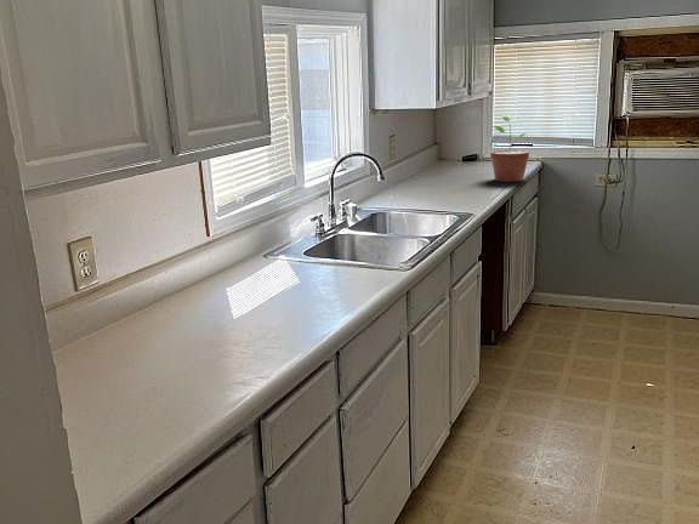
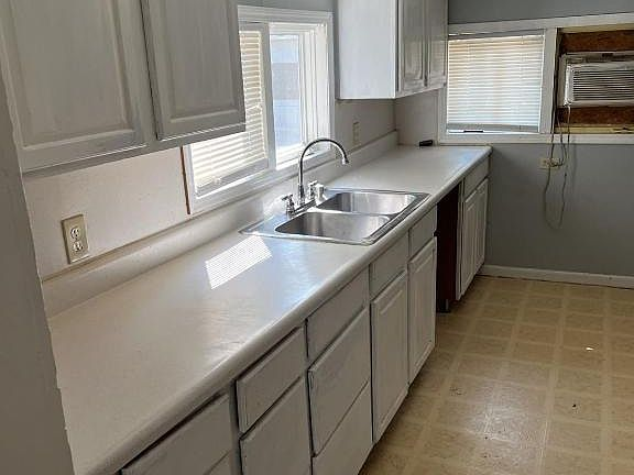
- potted plant [489,114,530,183]
